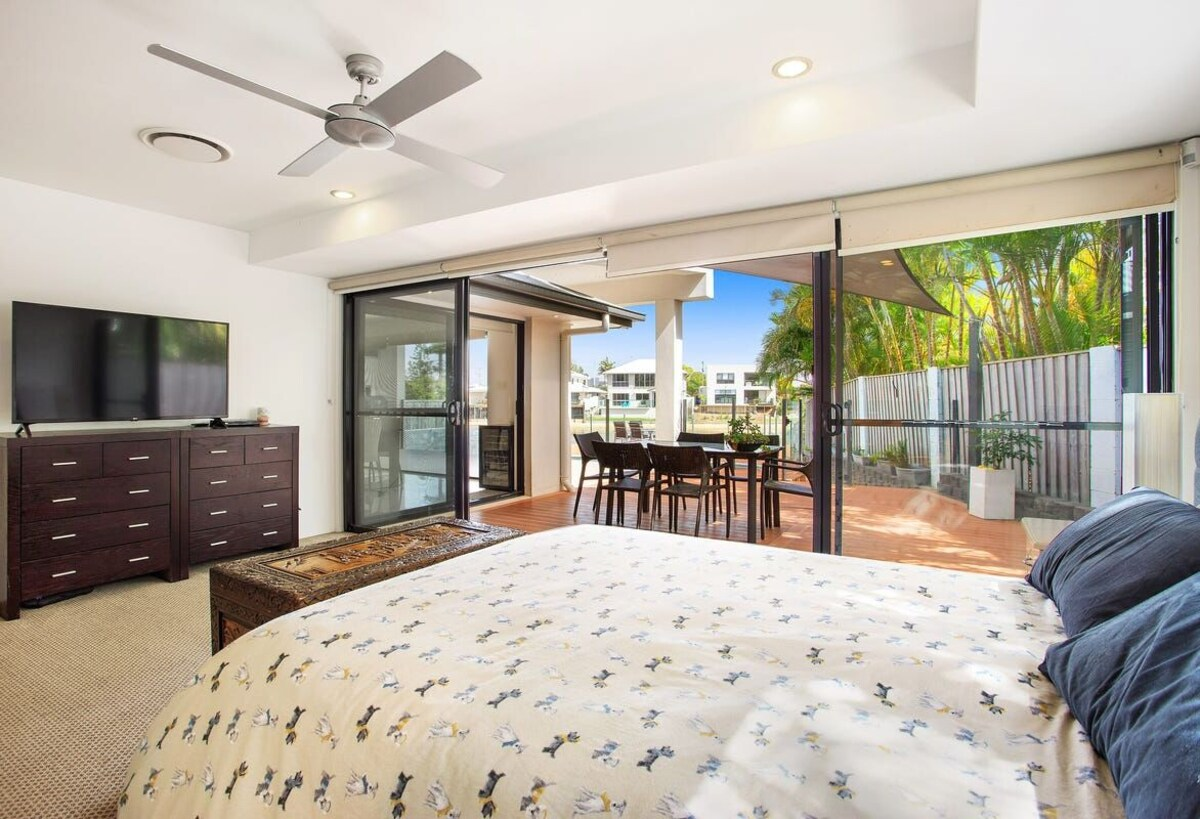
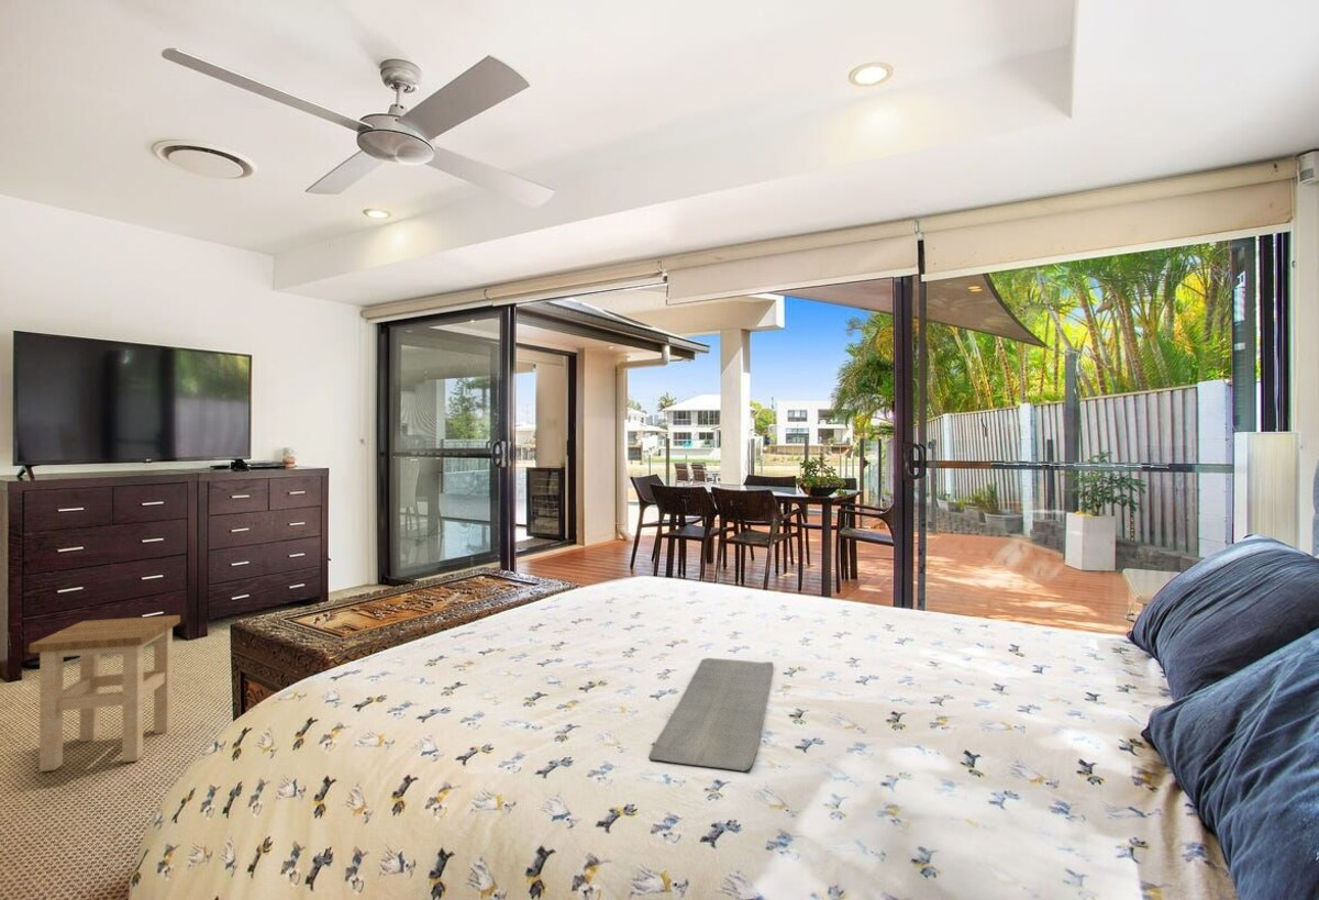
+ bath mat [649,657,774,773]
+ stool [29,614,181,773]
